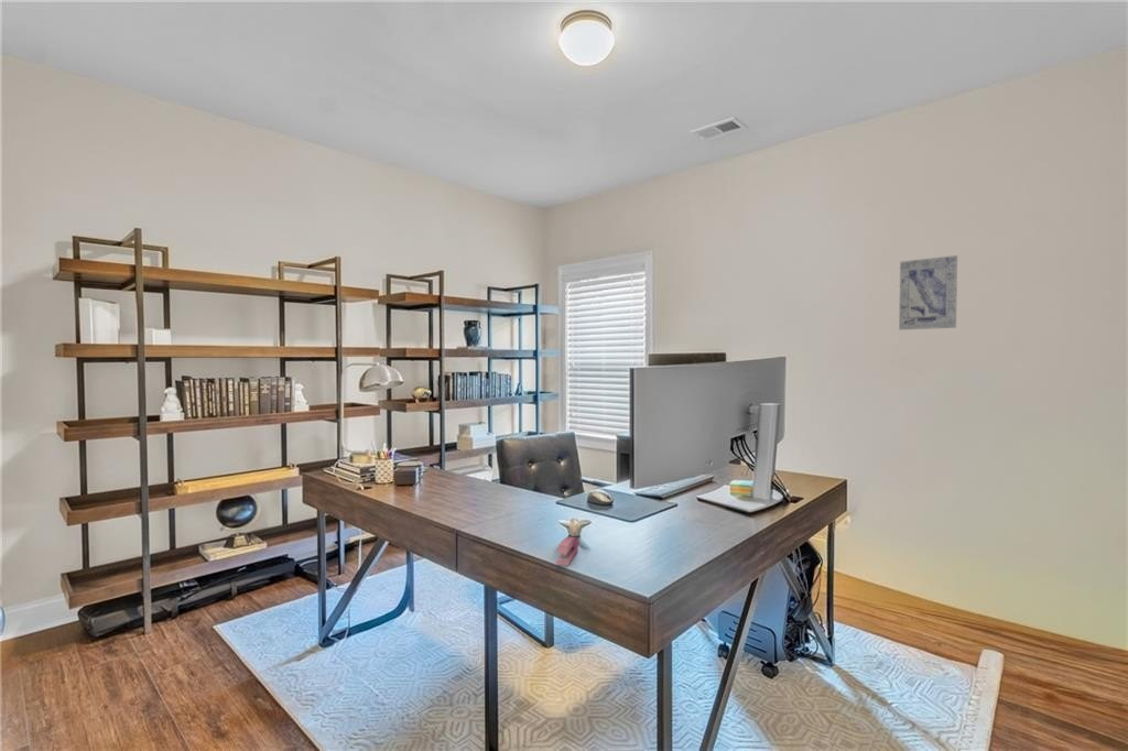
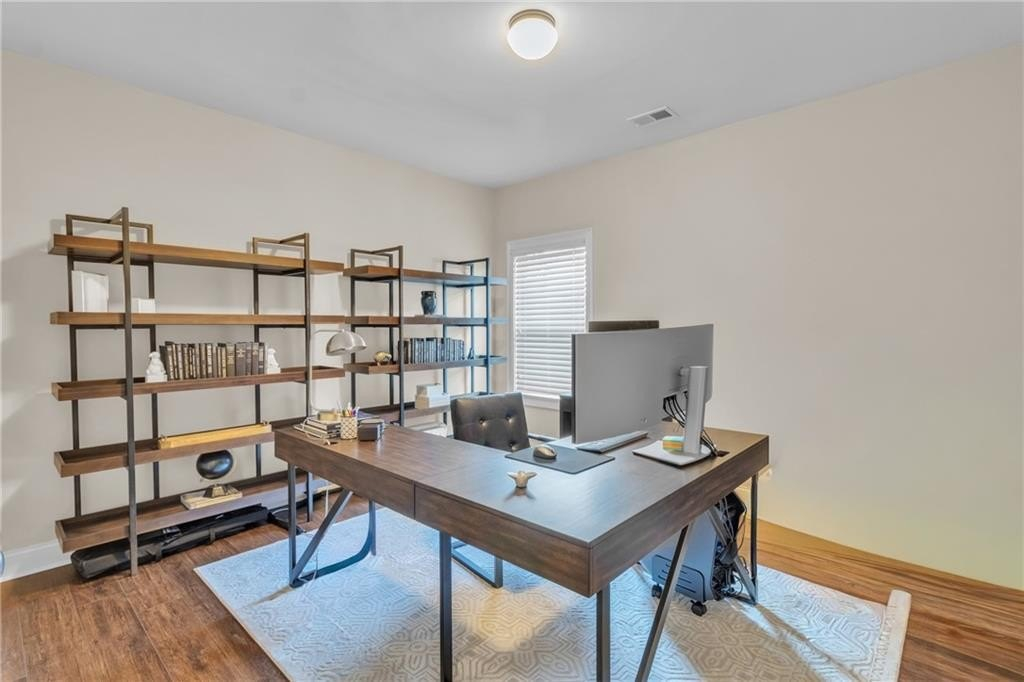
- wall art [898,254,958,330]
- stapler [555,535,579,567]
